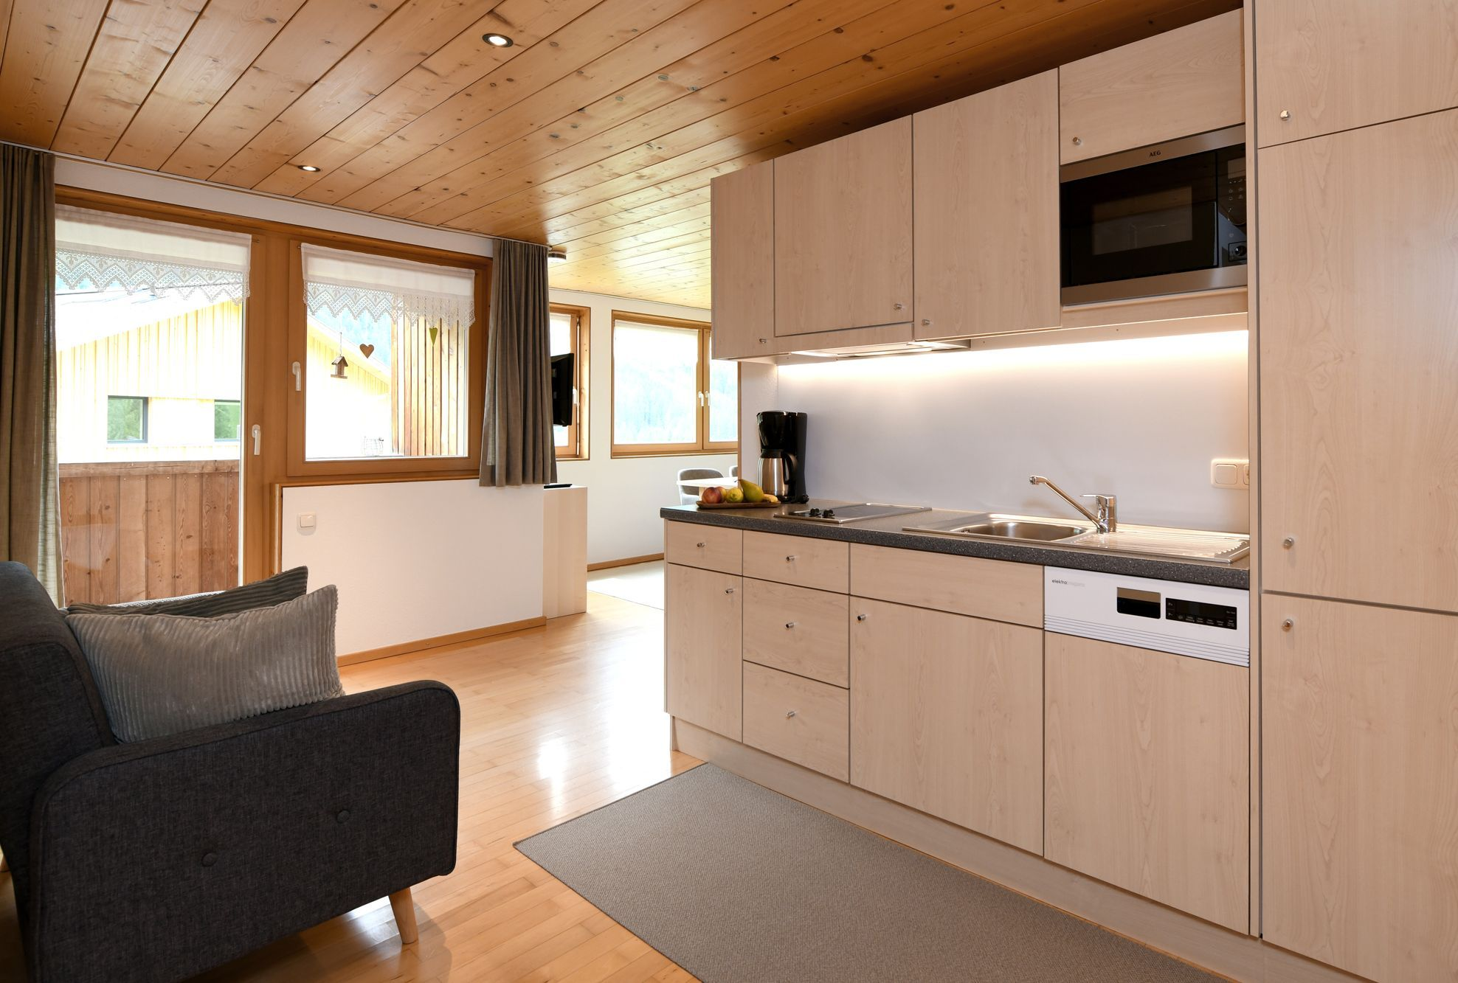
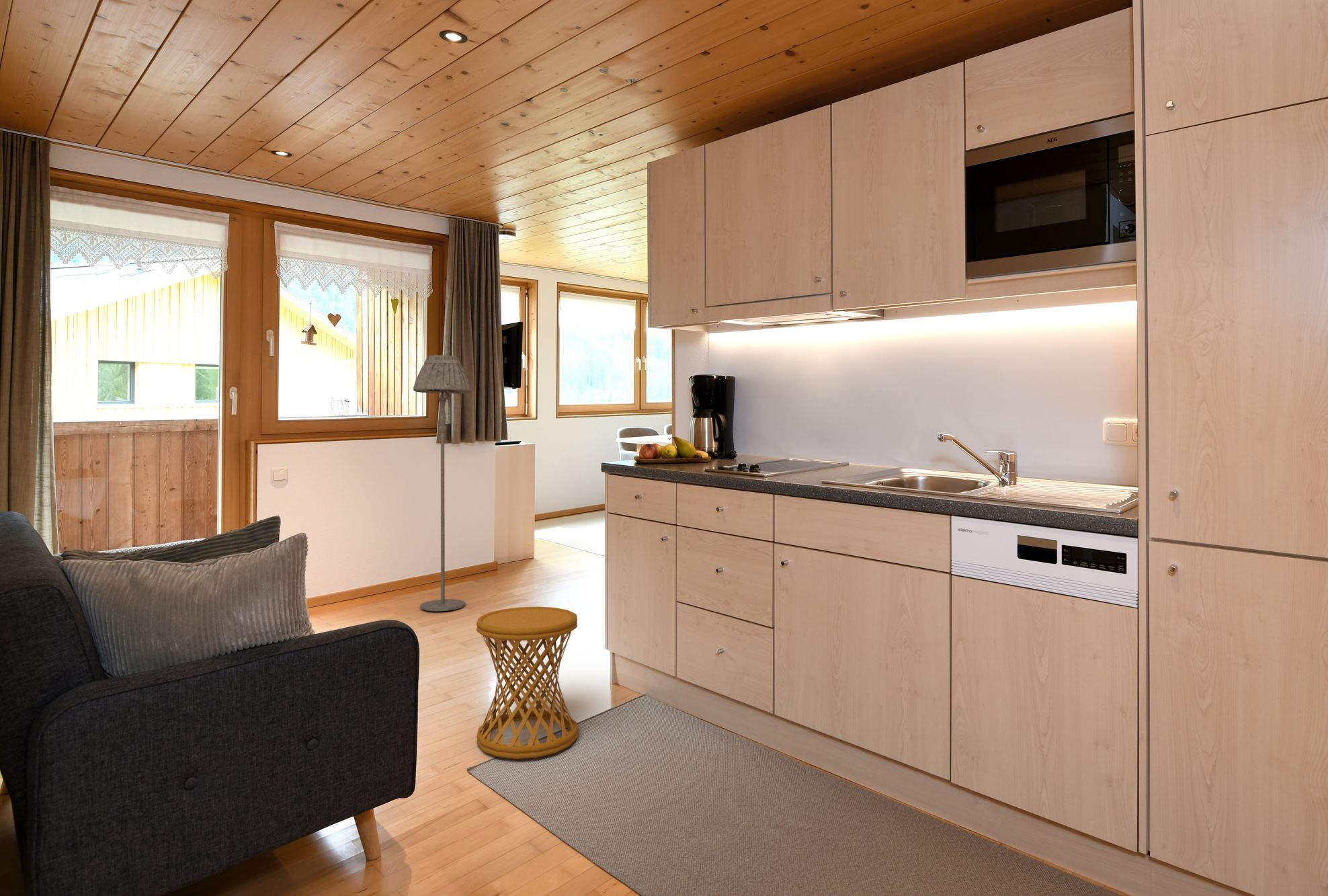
+ floor lamp [413,354,472,612]
+ side table [476,606,578,760]
